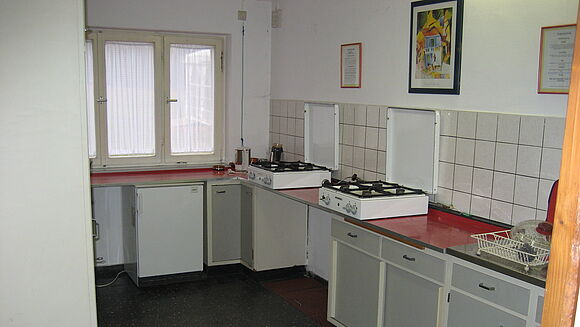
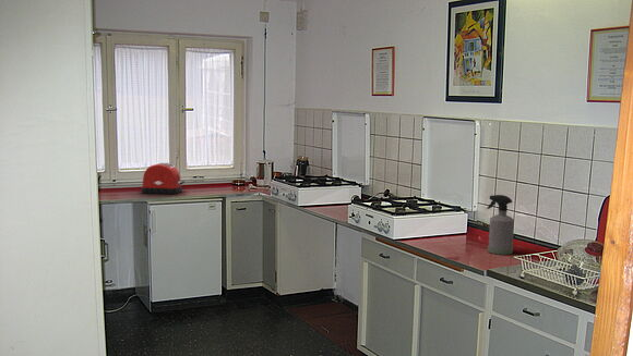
+ toaster [141,162,186,195]
+ spray bottle [486,194,515,256]
